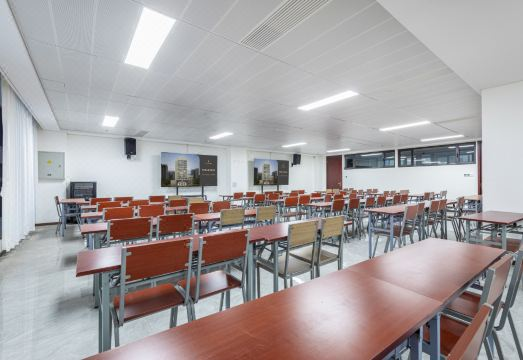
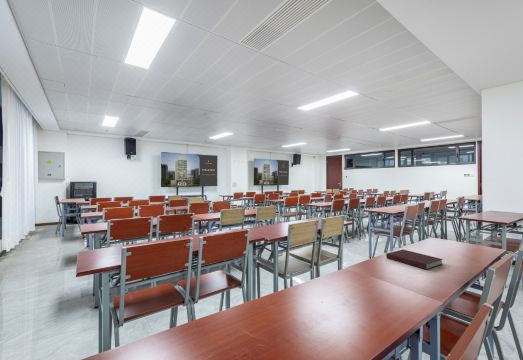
+ notebook [385,248,444,271]
